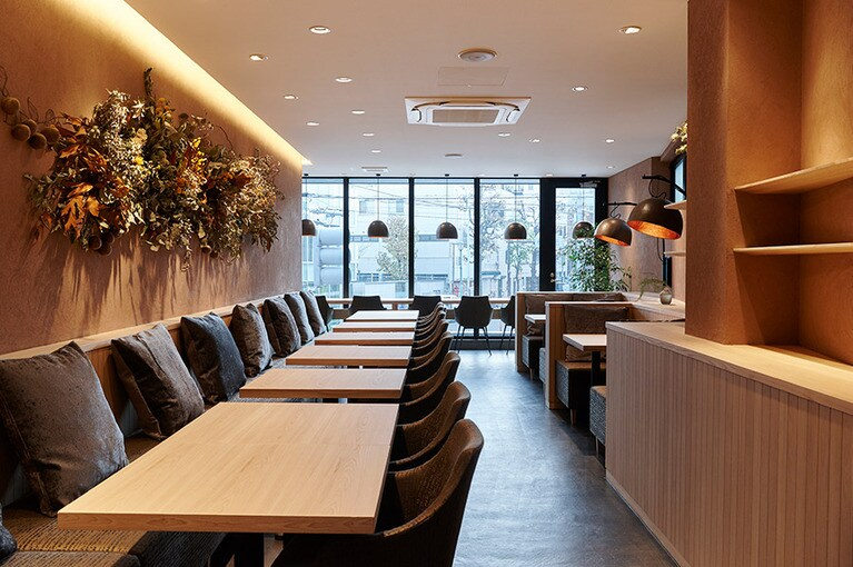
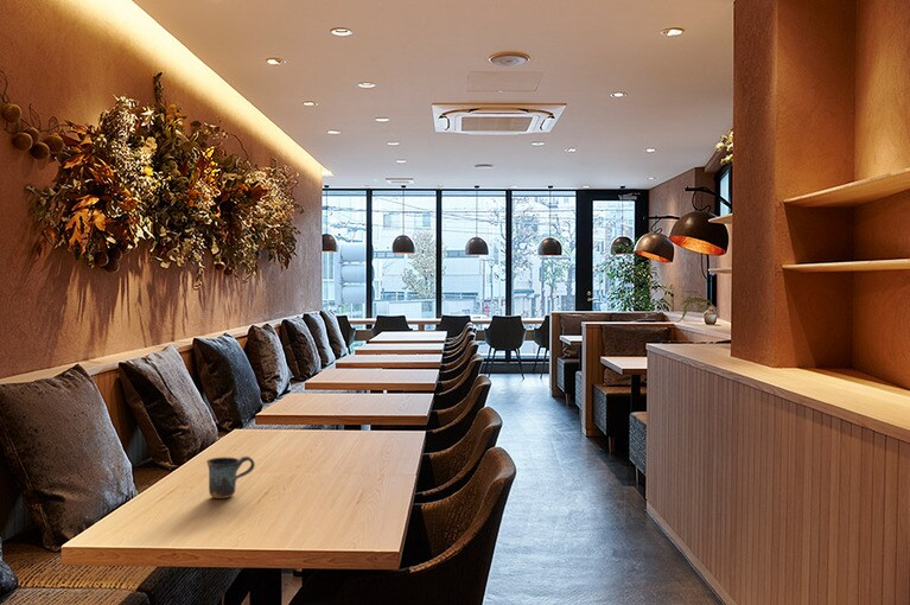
+ mug [205,456,256,499]
